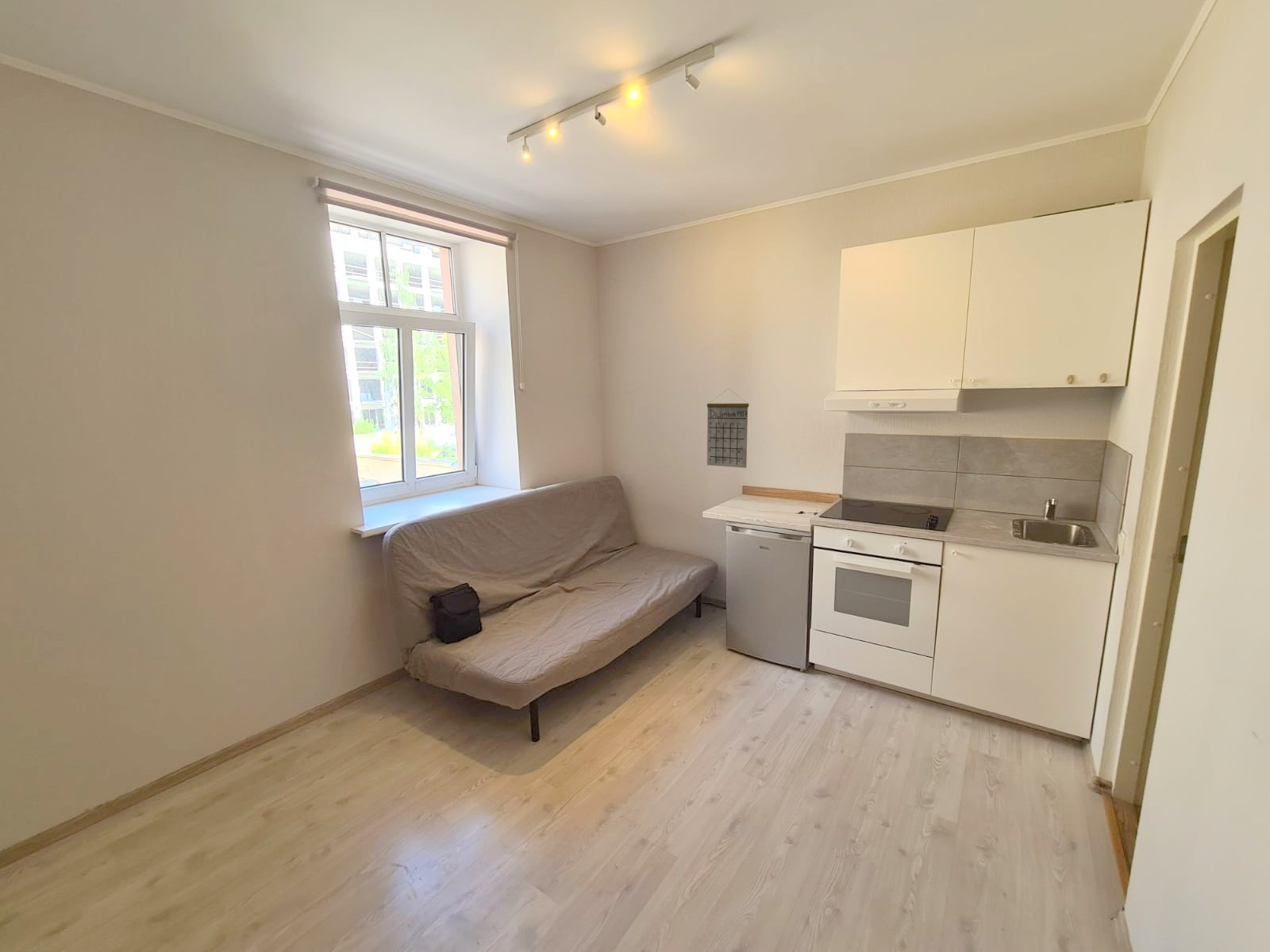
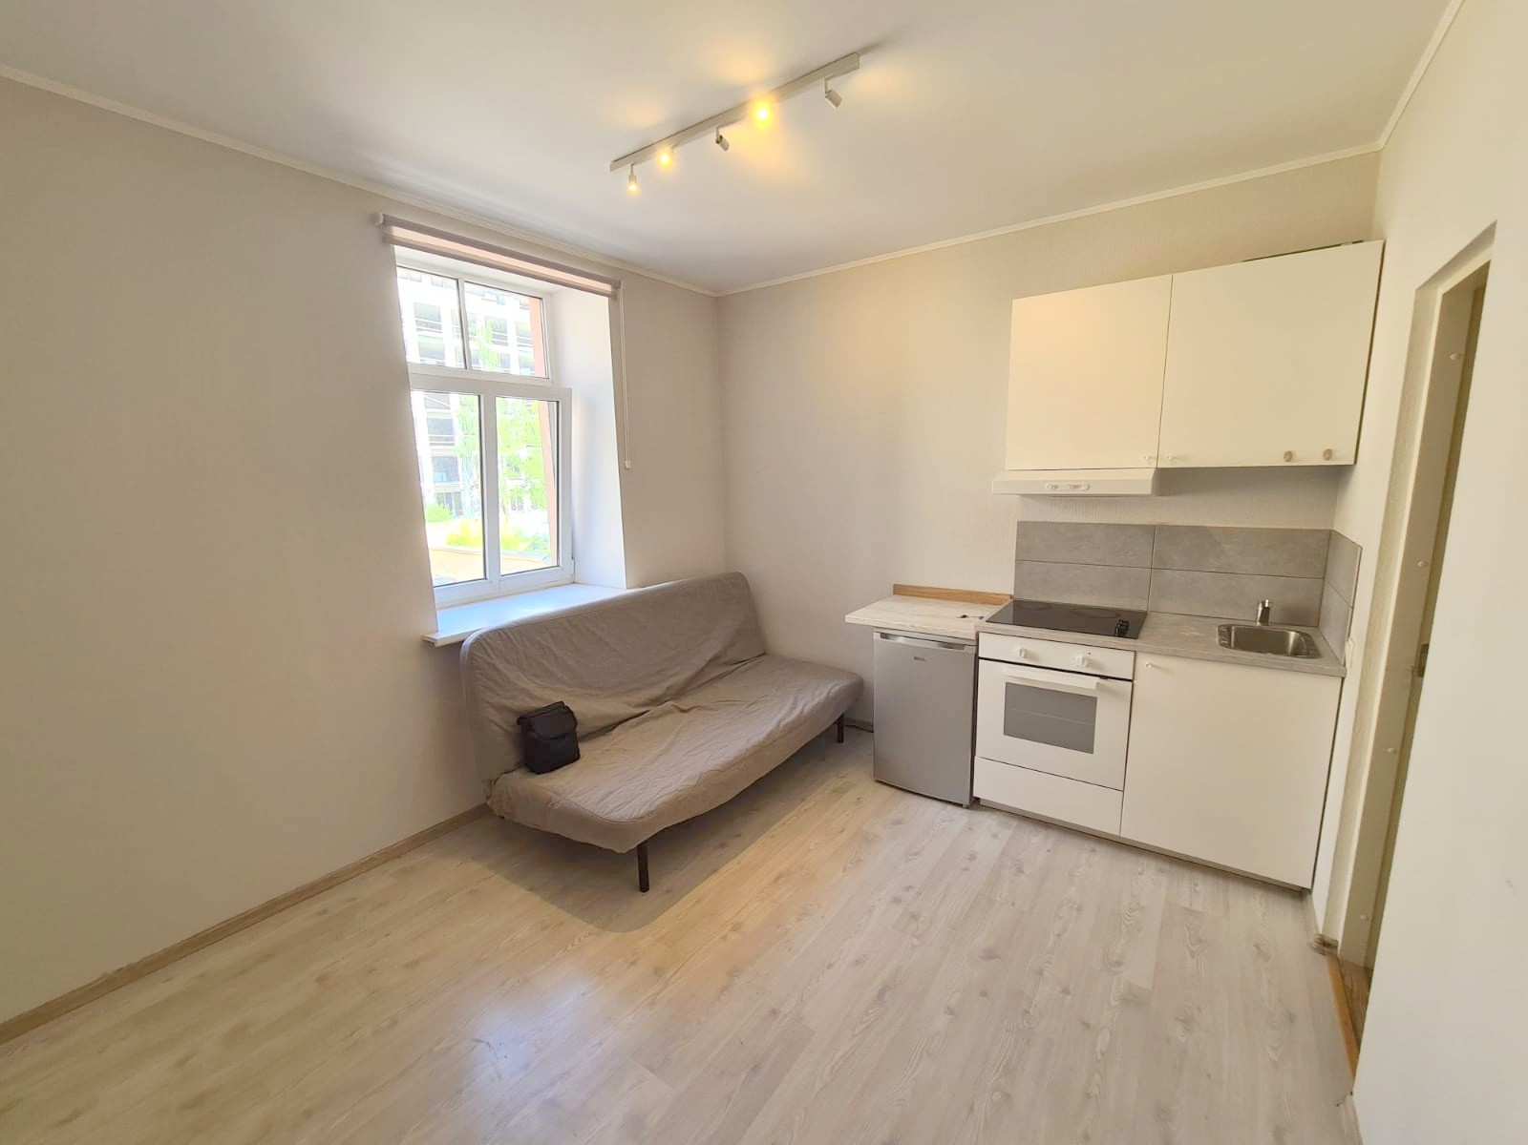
- calendar [706,388,750,469]
